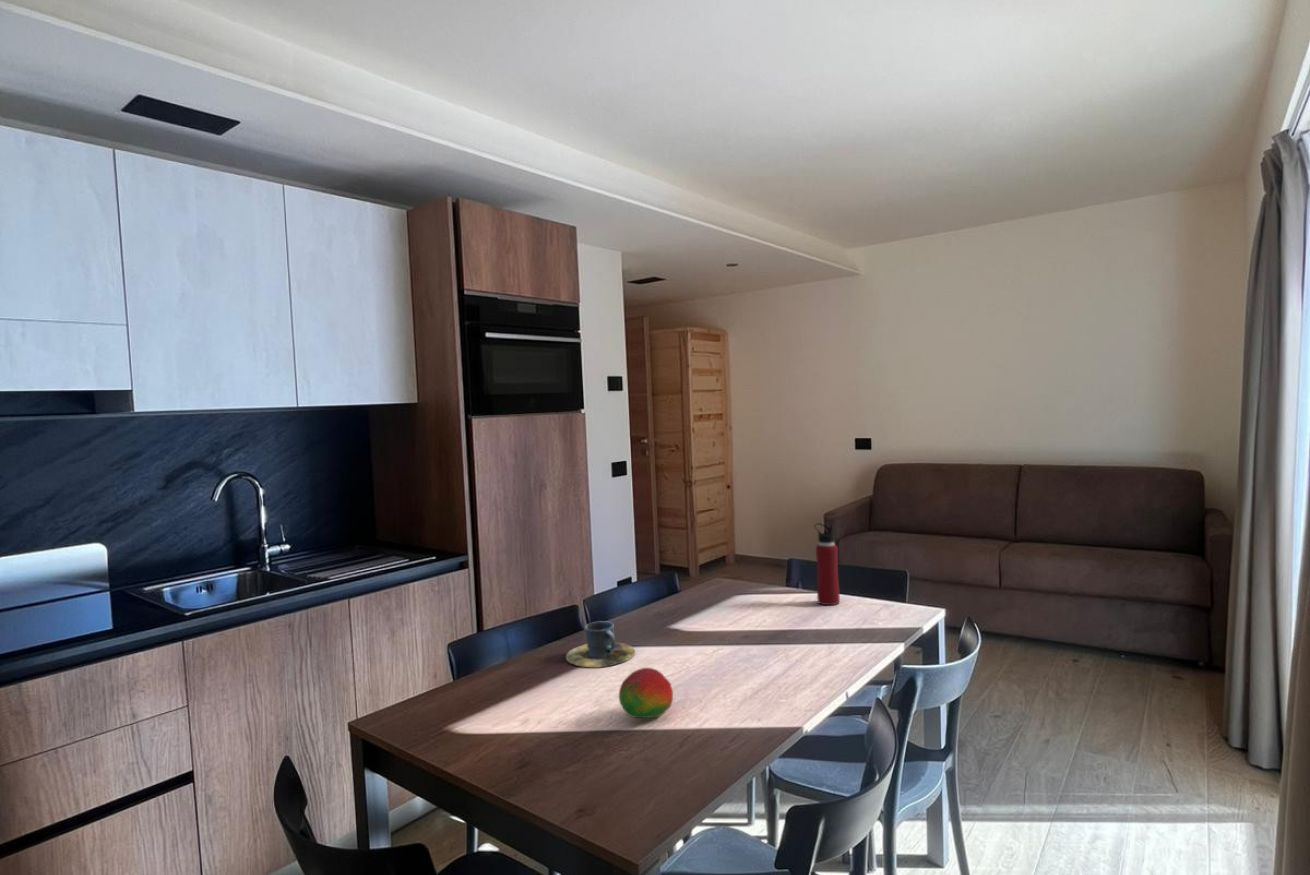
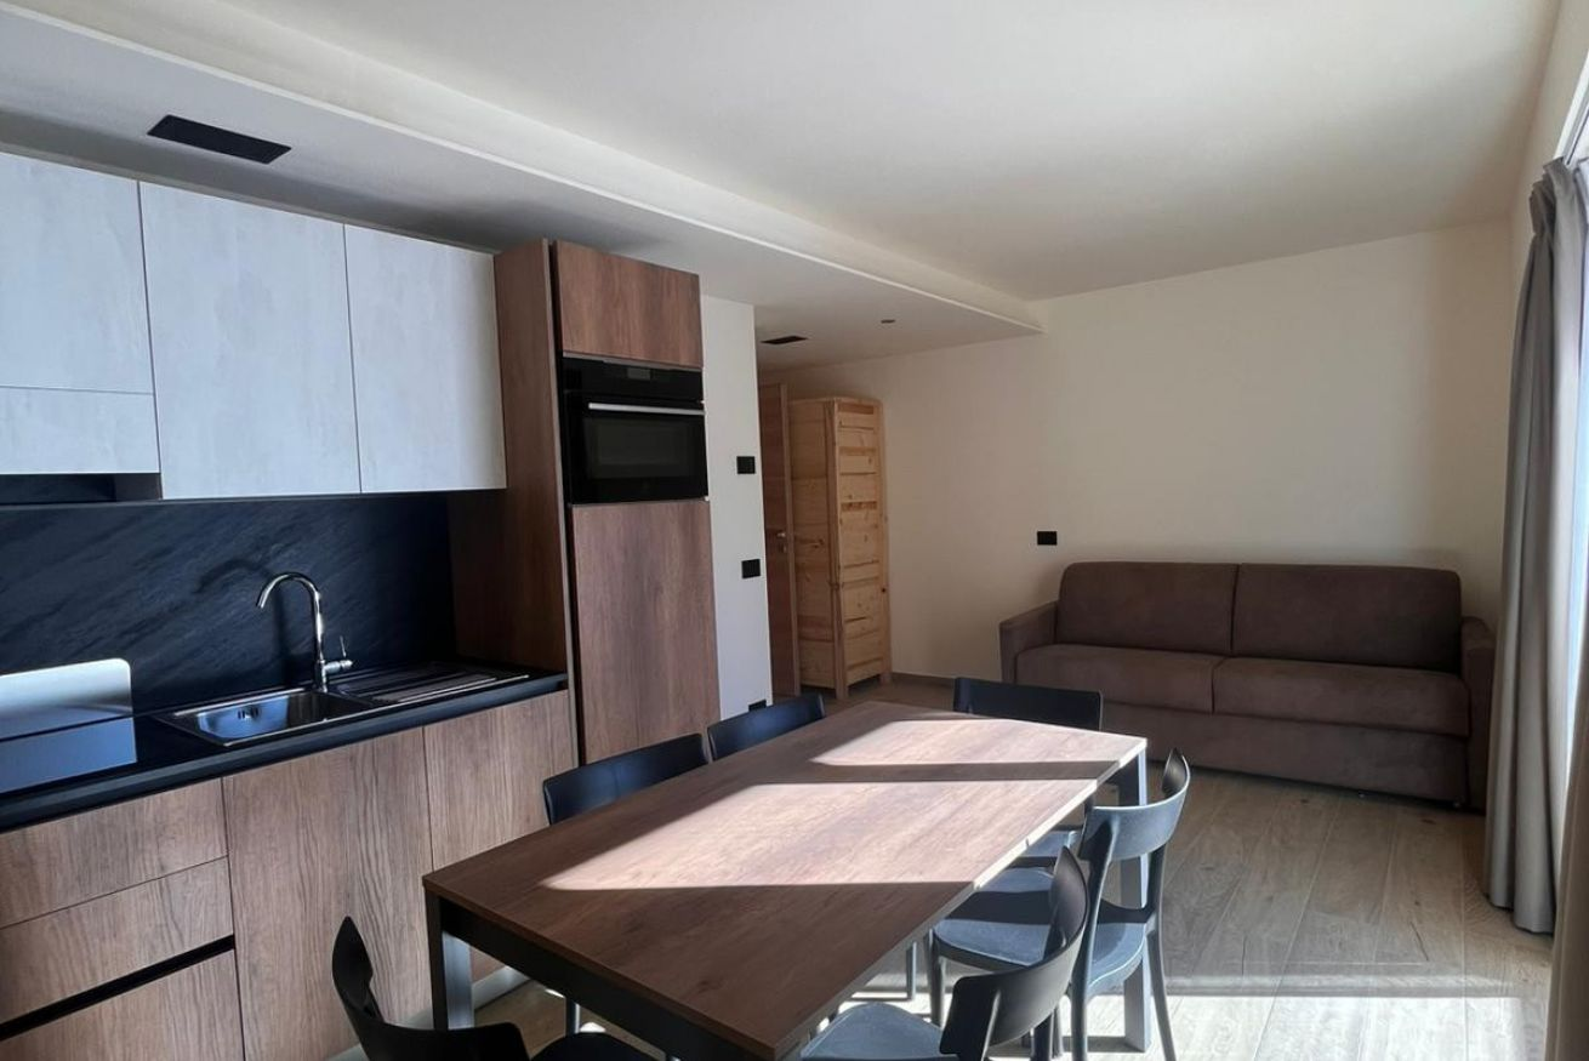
- fruit [618,667,674,719]
- cup [565,620,636,668]
- water bottle [814,522,841,606]
